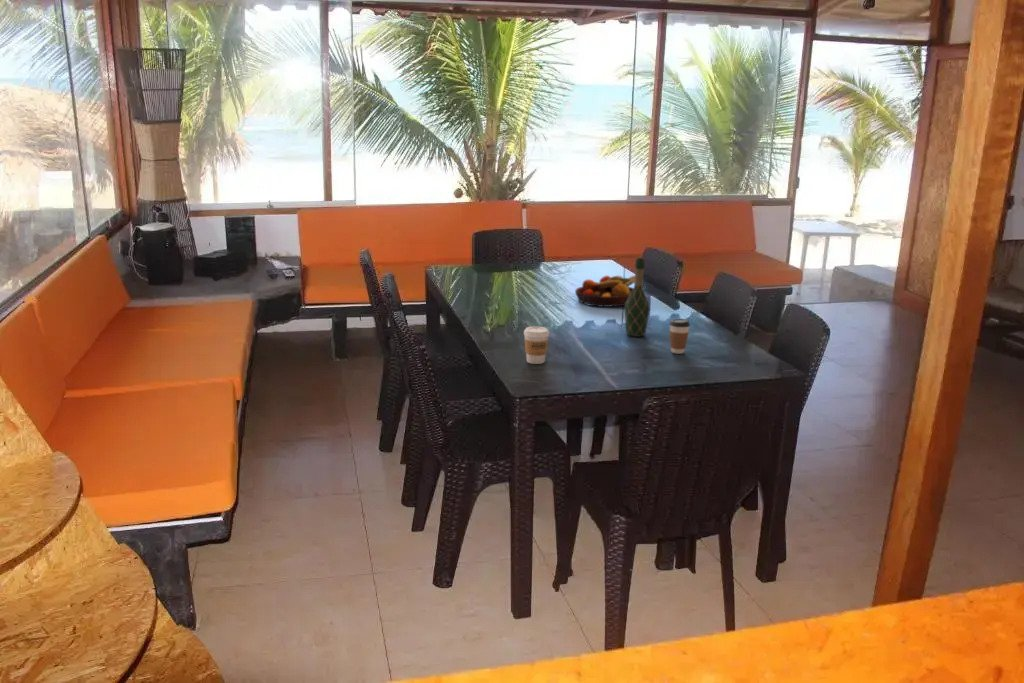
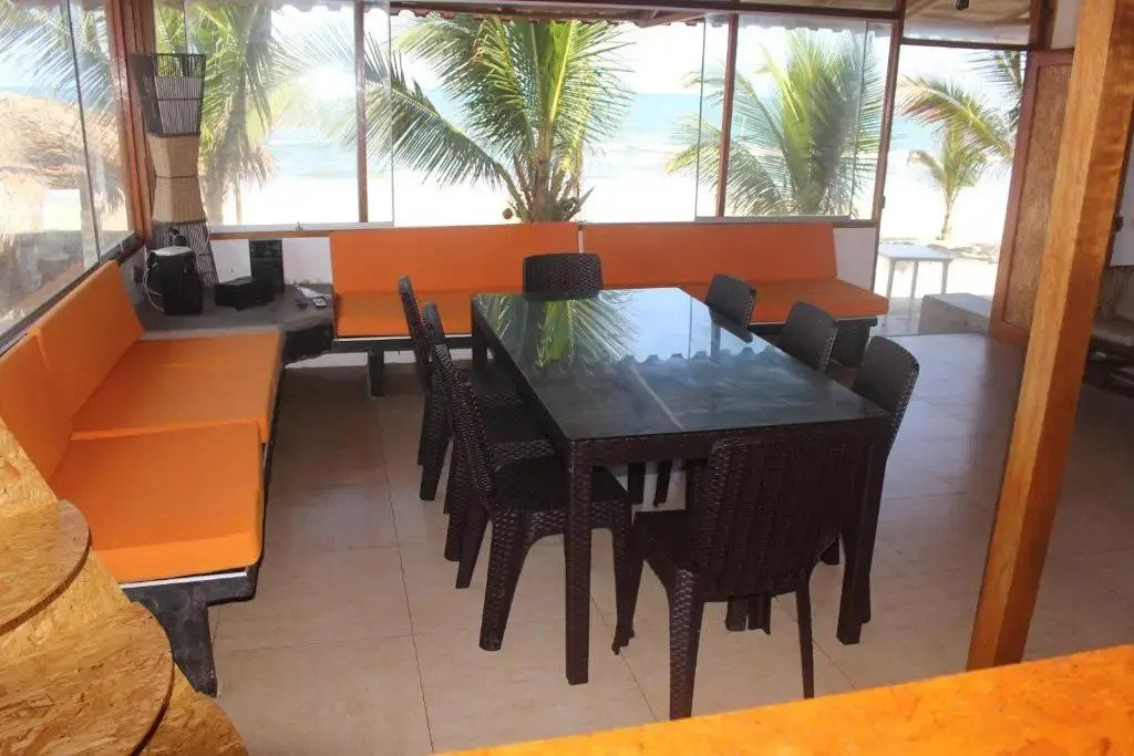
- coffee cup [669,318,691,355]
- wine bottle [624,257,651,338]
- fruit bowl [574,275,635,308]
- coffee cup [523,325,550,365]
